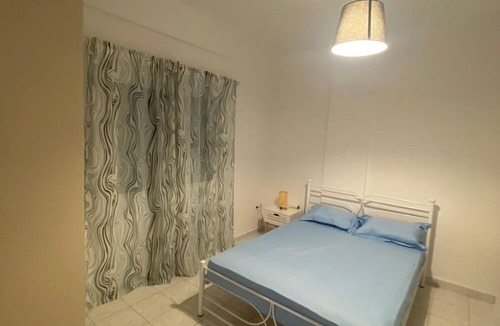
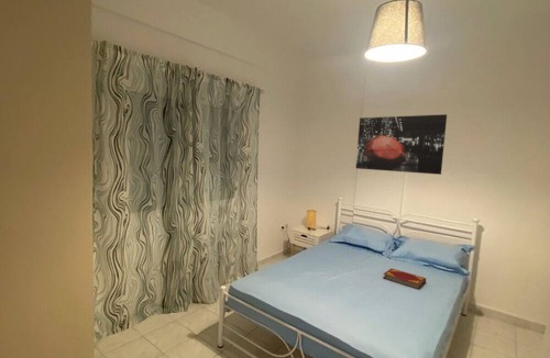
+ hardback book [382,267,427,290]
+ wall art [355,113,448,176]
